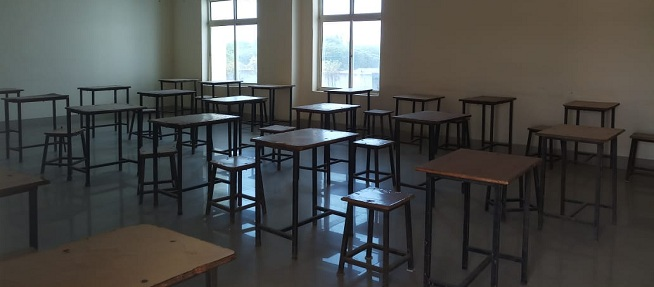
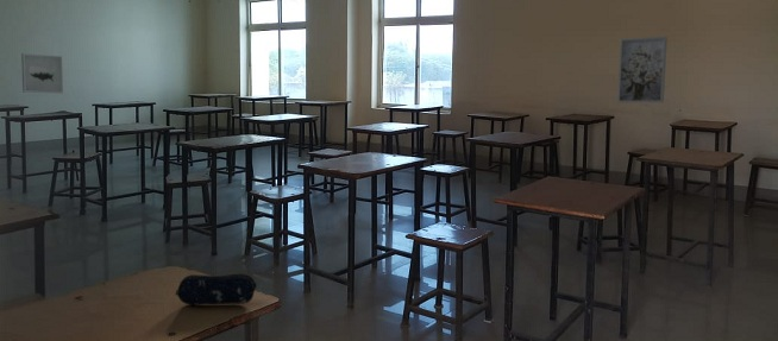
+ pencil case [175,273,257,305]
+ wall art [20,52,64,95]
+ wall art [616,36,669,103]
